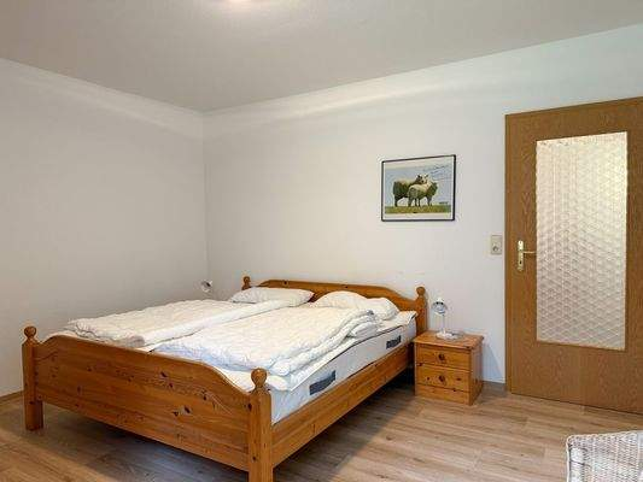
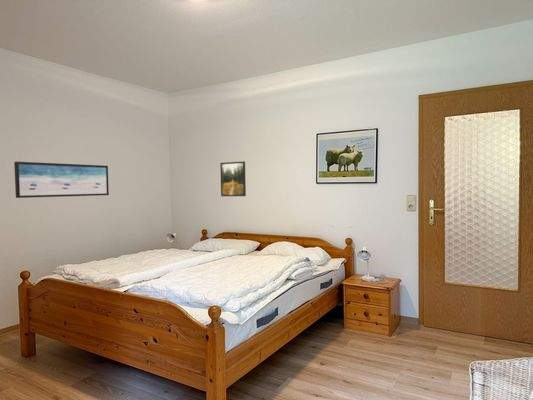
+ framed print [219,160,247,197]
+ wall art [13,161,110,199]
